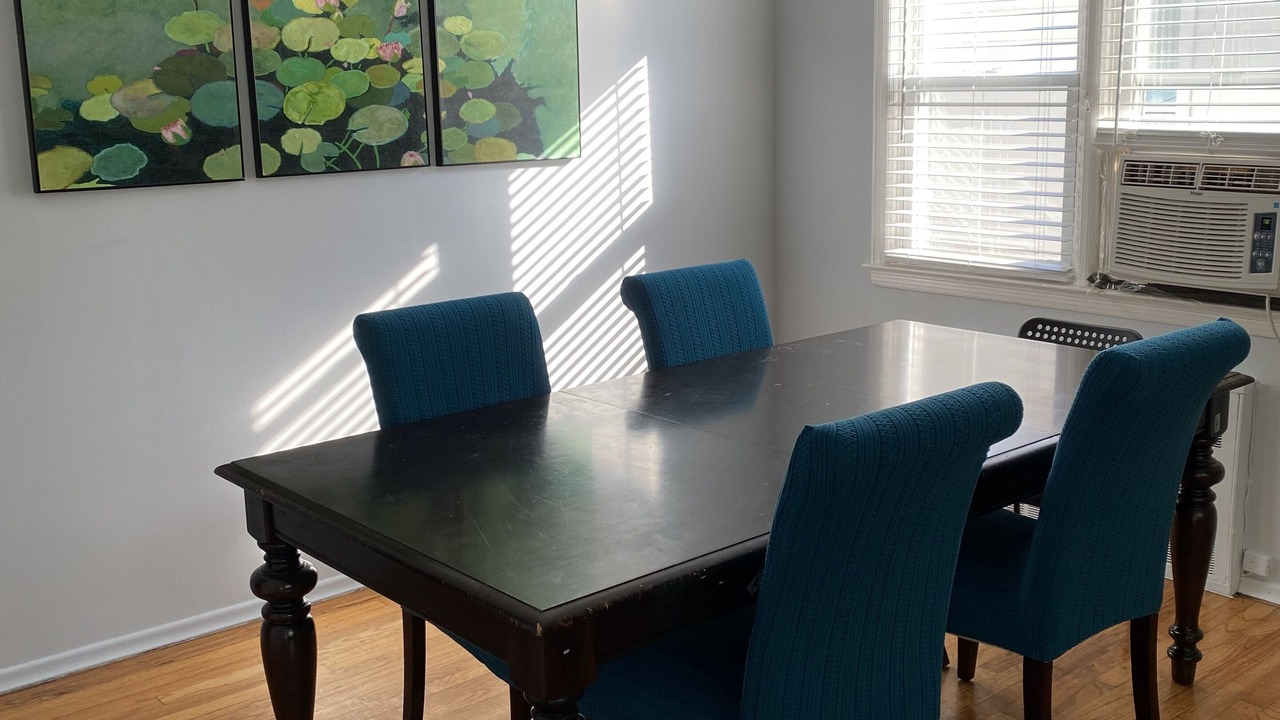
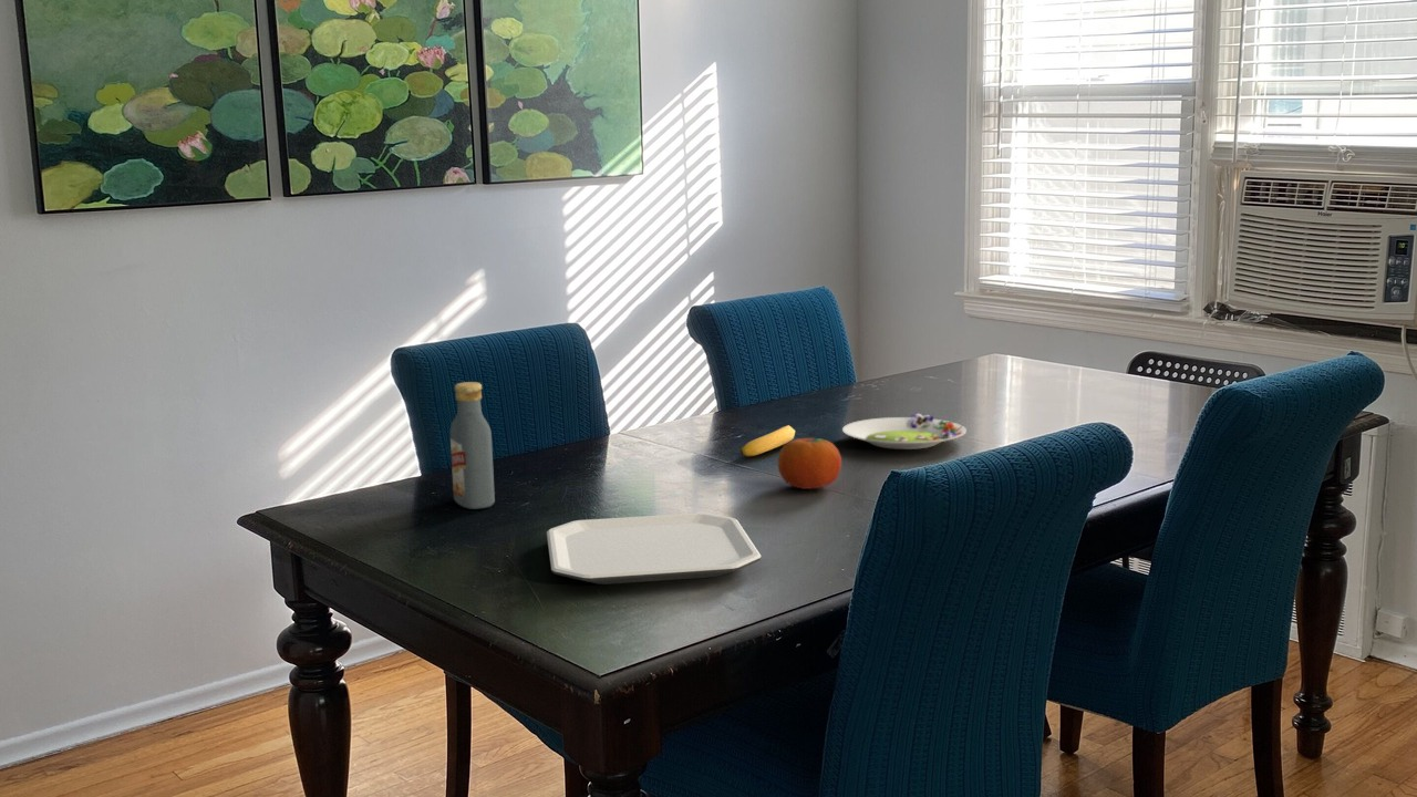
+ plate [546,511,763,586]
+ salad plate [841,413,968,451]
+ vodka [449,381,496,510]
+ fruit [777,437,842,490]
+ banana [739,424,796,457]
